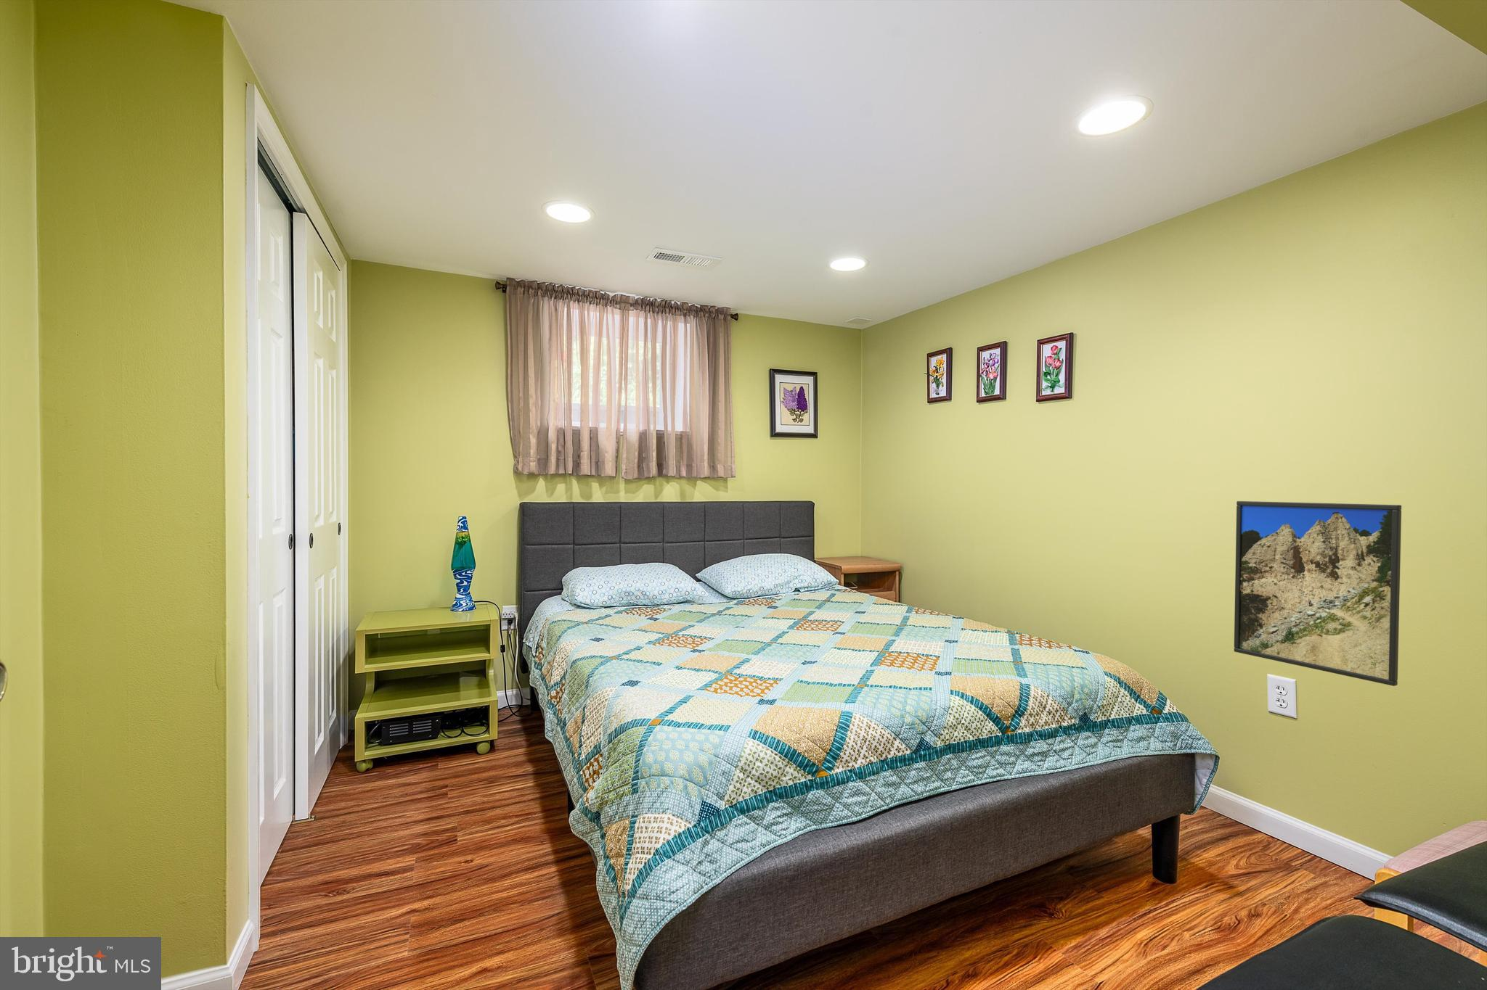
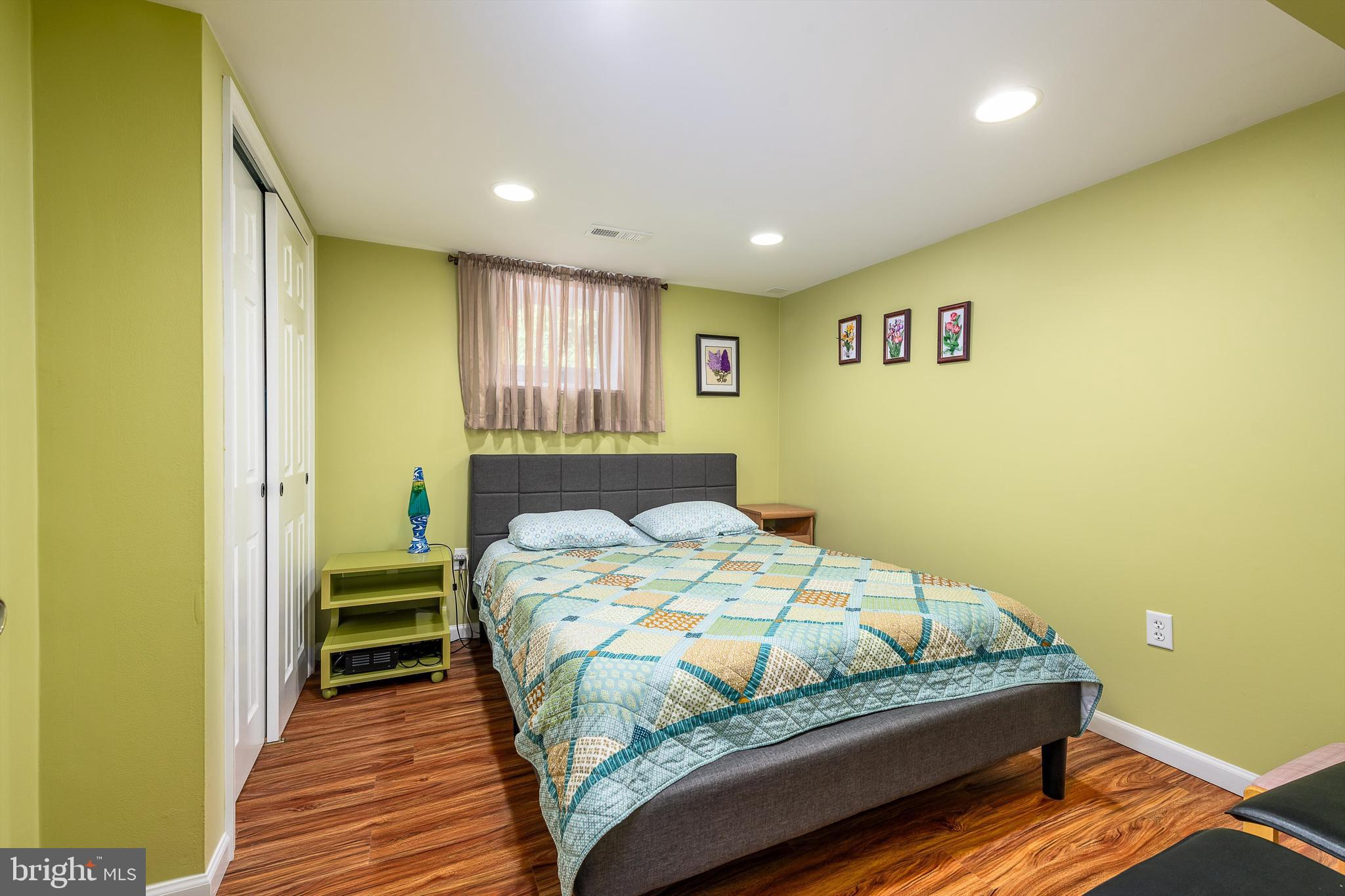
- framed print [1234,501,1402,687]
